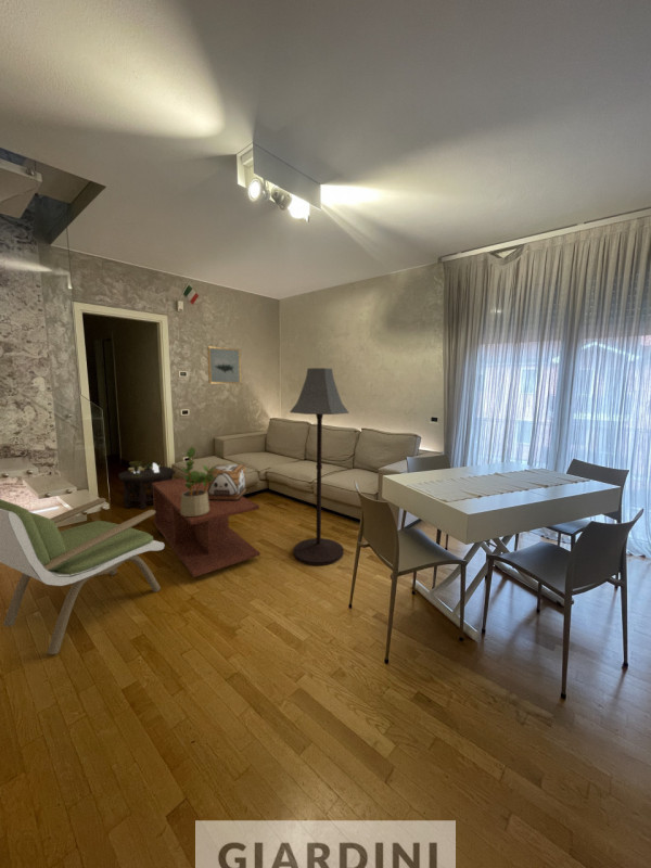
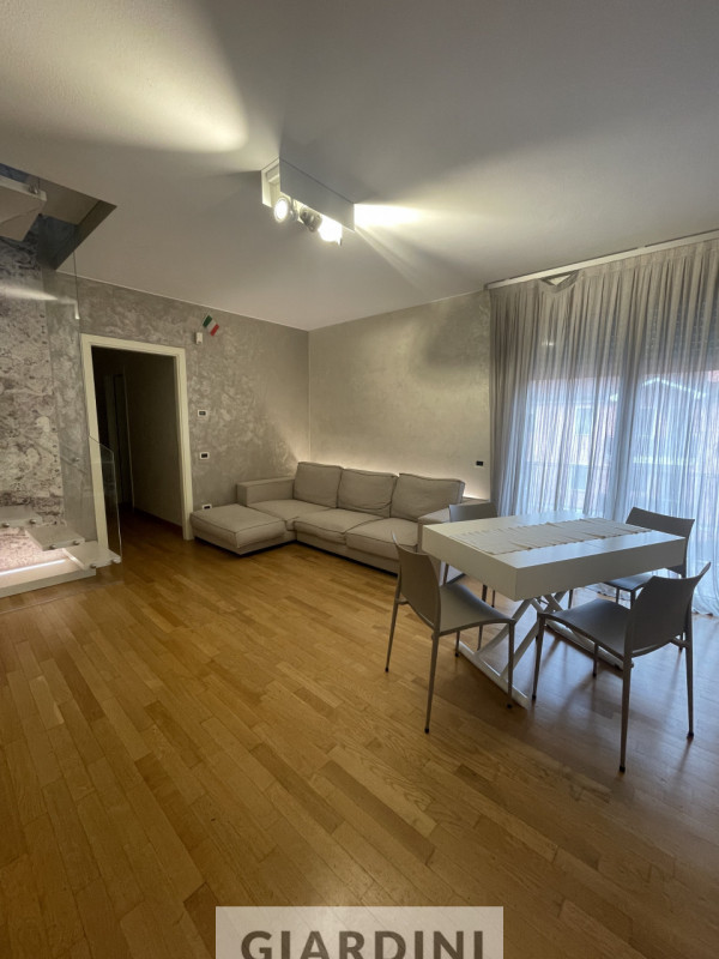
- coffee table [152,476,261,578]
- wall art [206,345,242,385]
- side table [117,460,177,510]
- armchair [0,497,166,655]
- decorative box [207,463,247,501]
- floor lamp [289,367,350,566]
- potted plant [180,446,217,516]
